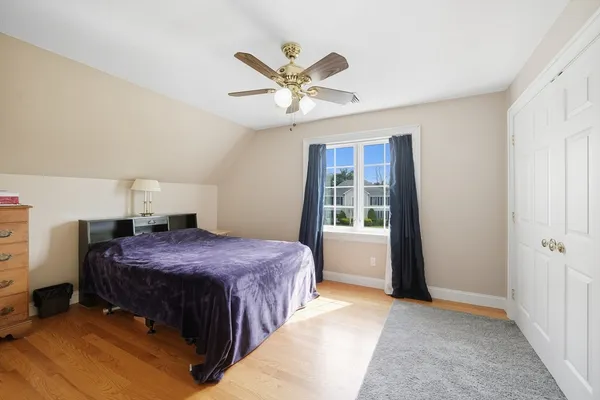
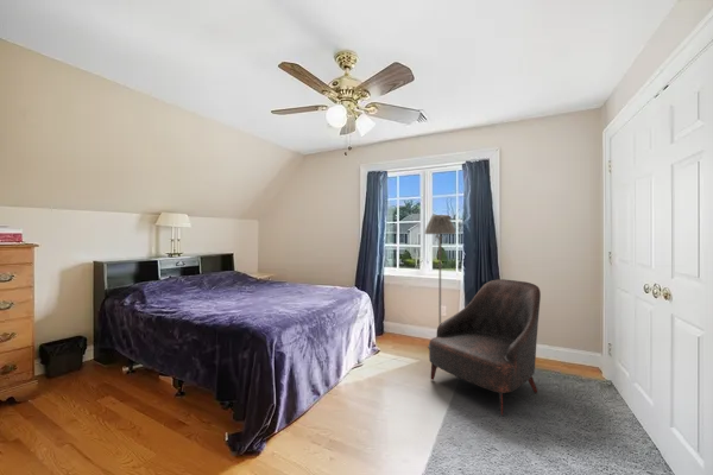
+ armchair [428,278,542,417]
+ floor lamp [423,214,456,348]
